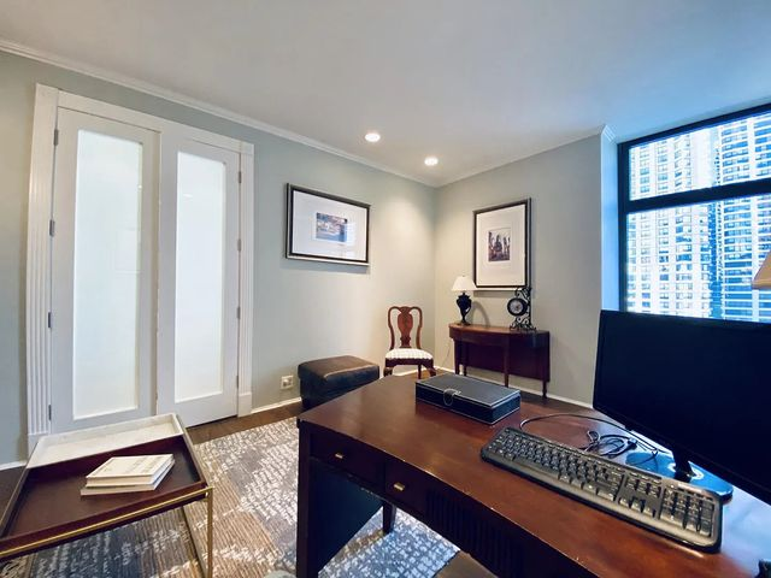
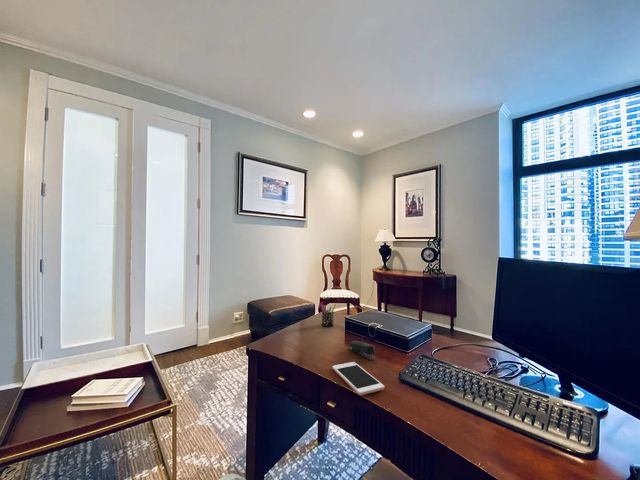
+ stapler [348,340,376,361]
+ cell phone [331,361,385,396]
+ pen holder [318,301,337,328]
